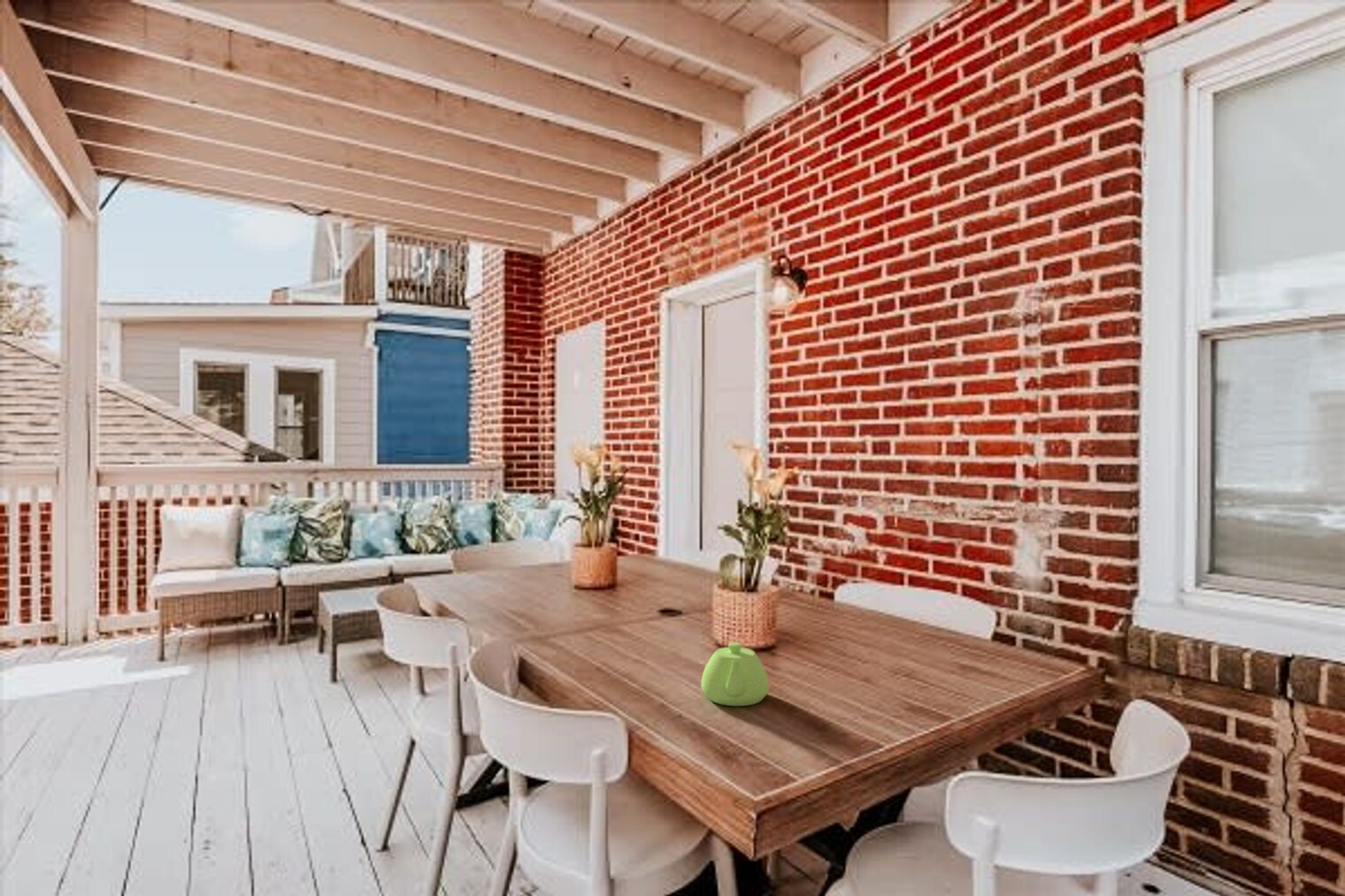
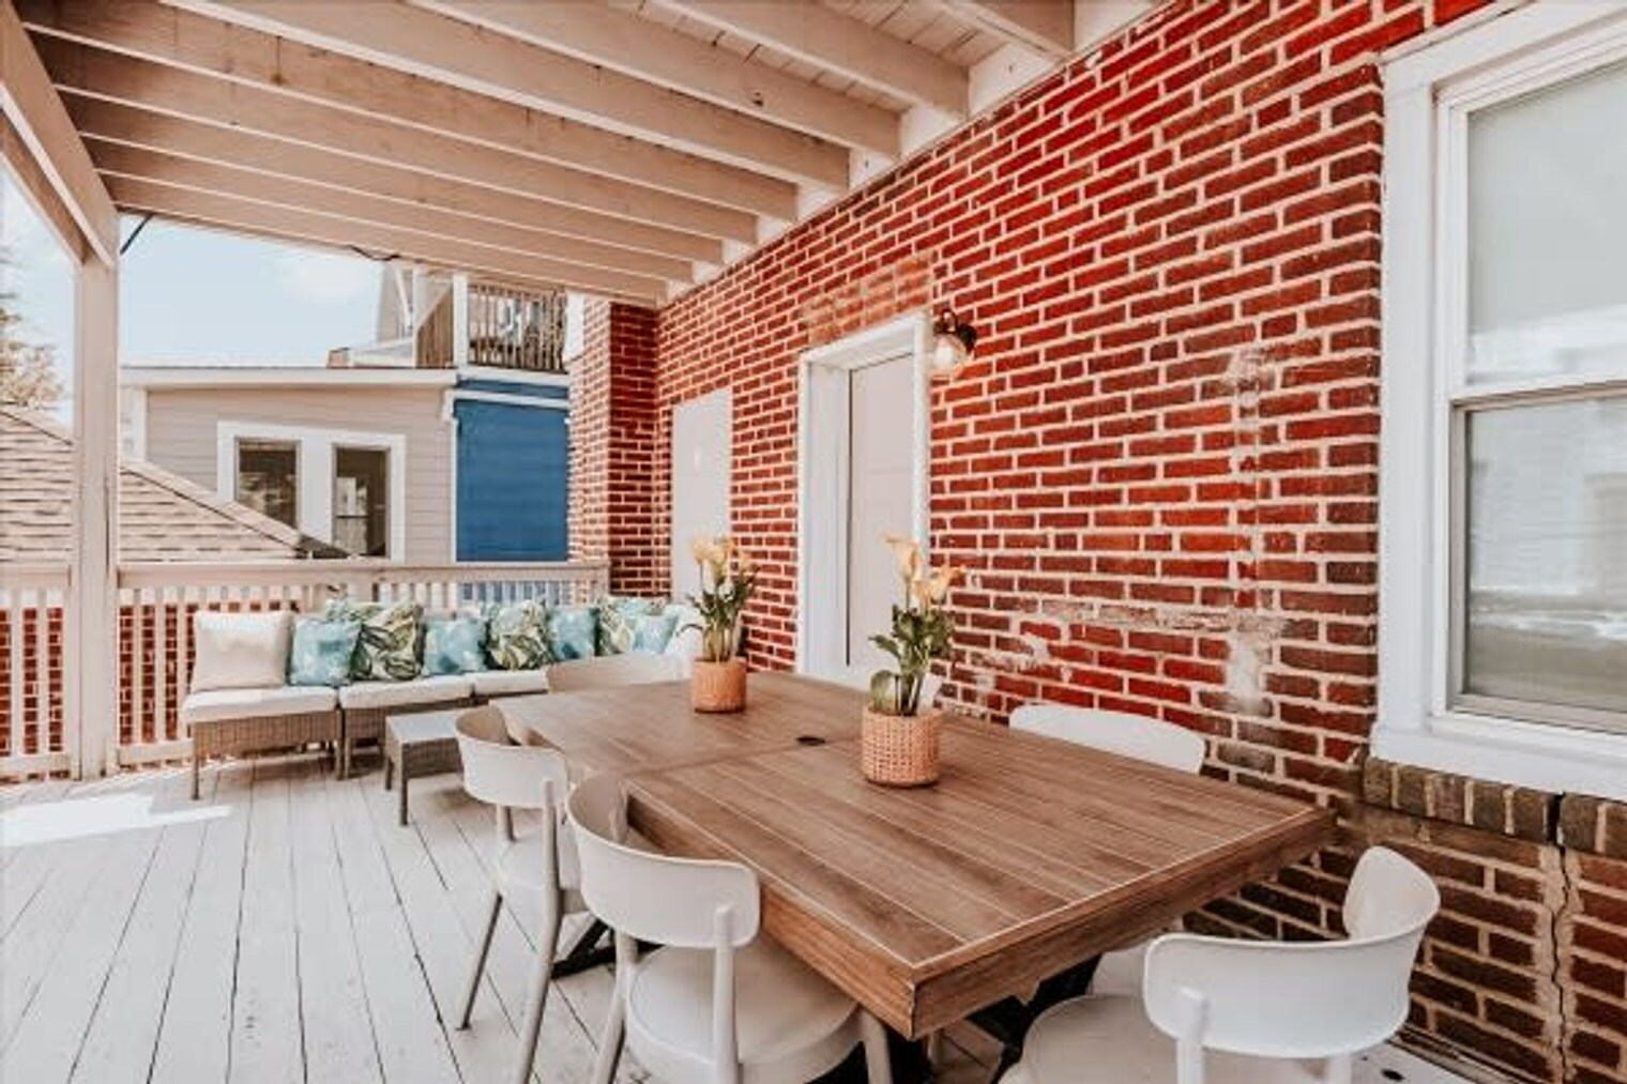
- teapot [700,641,770,707]
